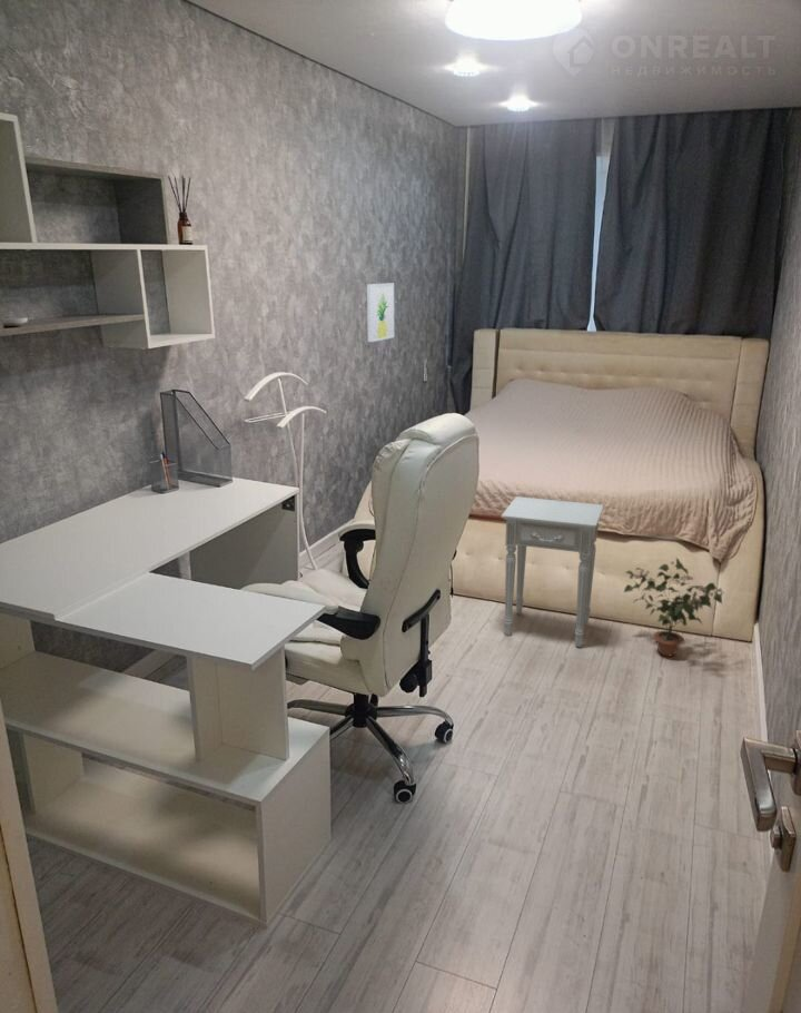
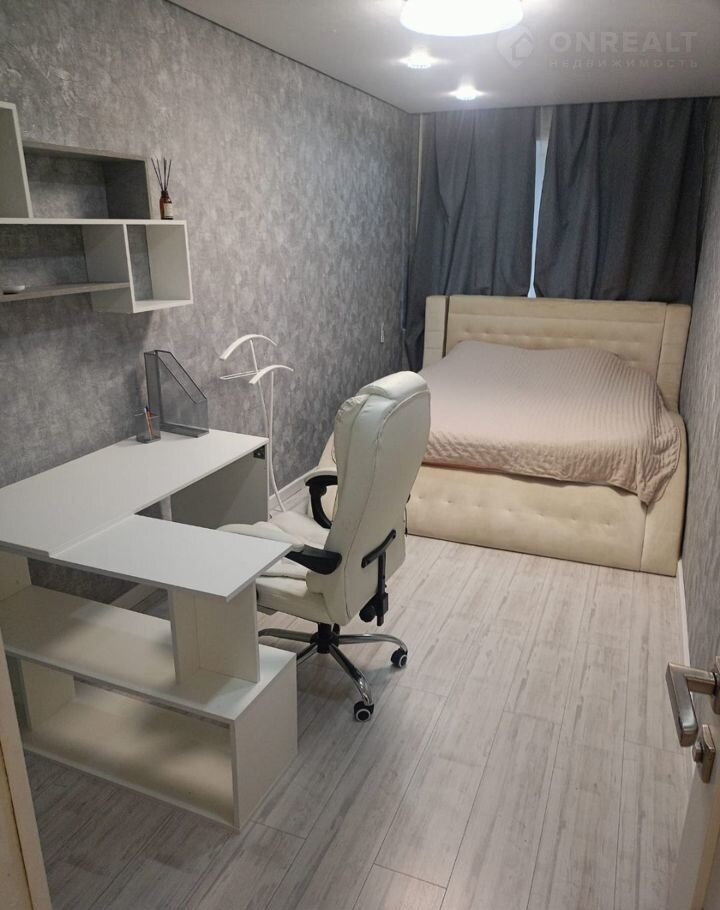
- wall art [366,283,395,343]
- potted plant [623,557,726,658]
- nightstand [500,495,605,648]
